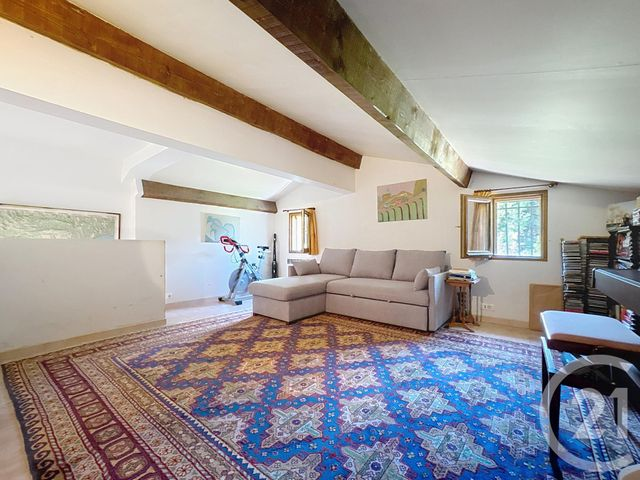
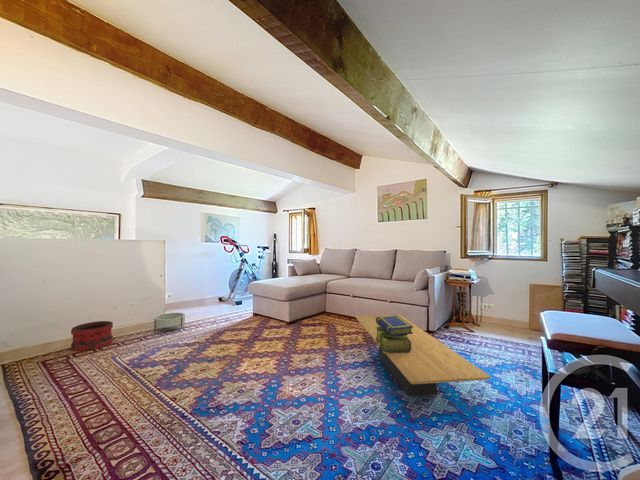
+ bucket [70,320,114,352]
+ stack of books [375,314,413,353]
+ planter [153,312,186,334]
+ coffee table [354,314,492,397]
